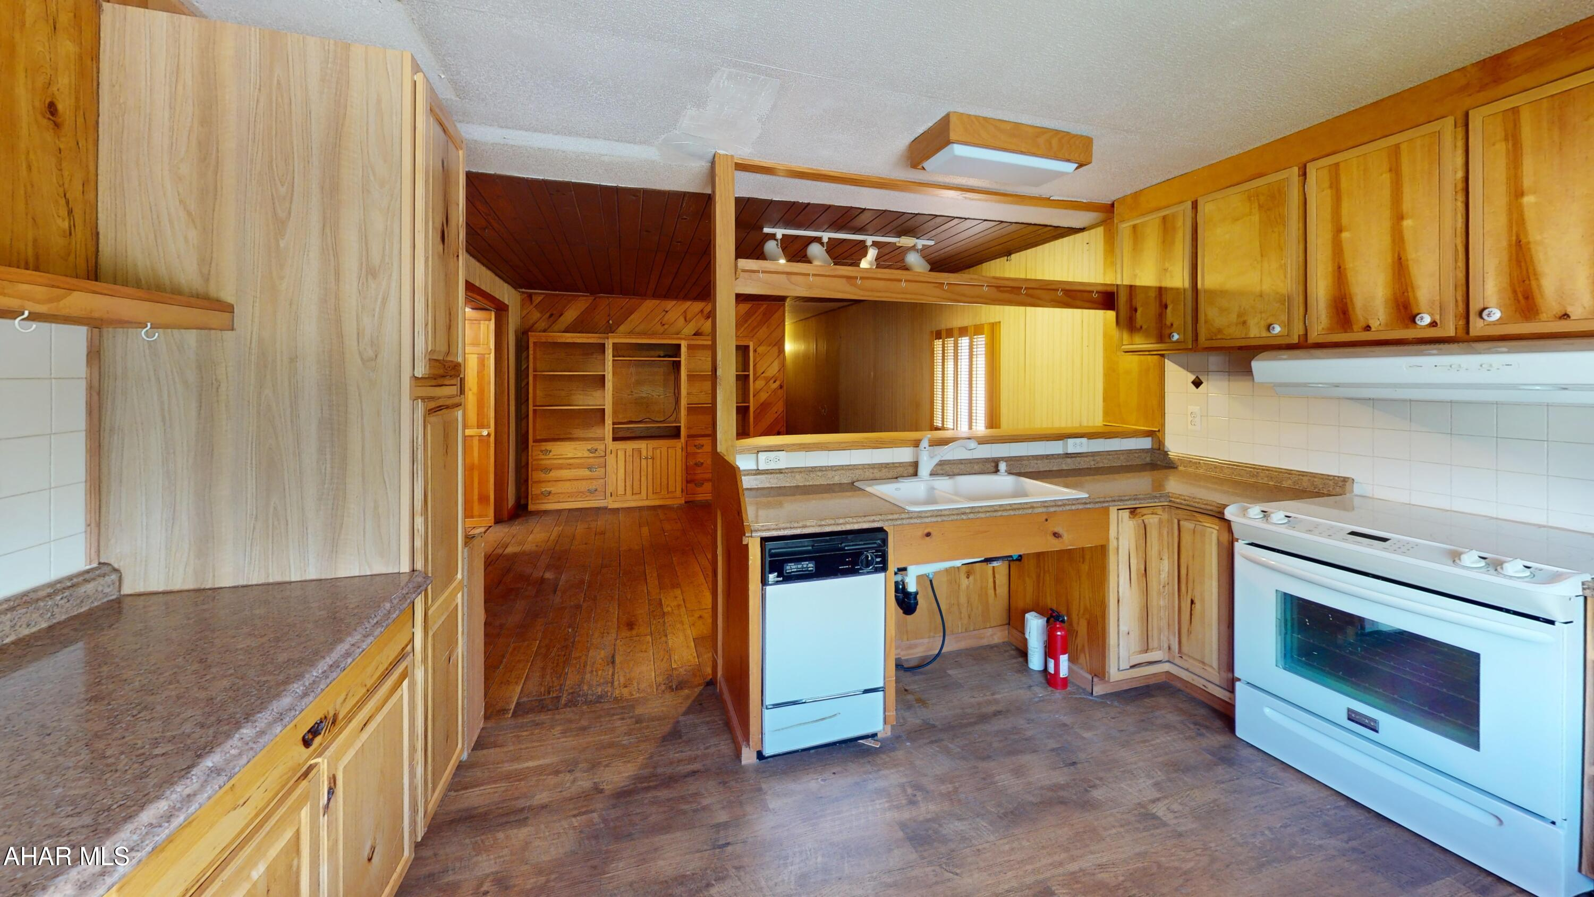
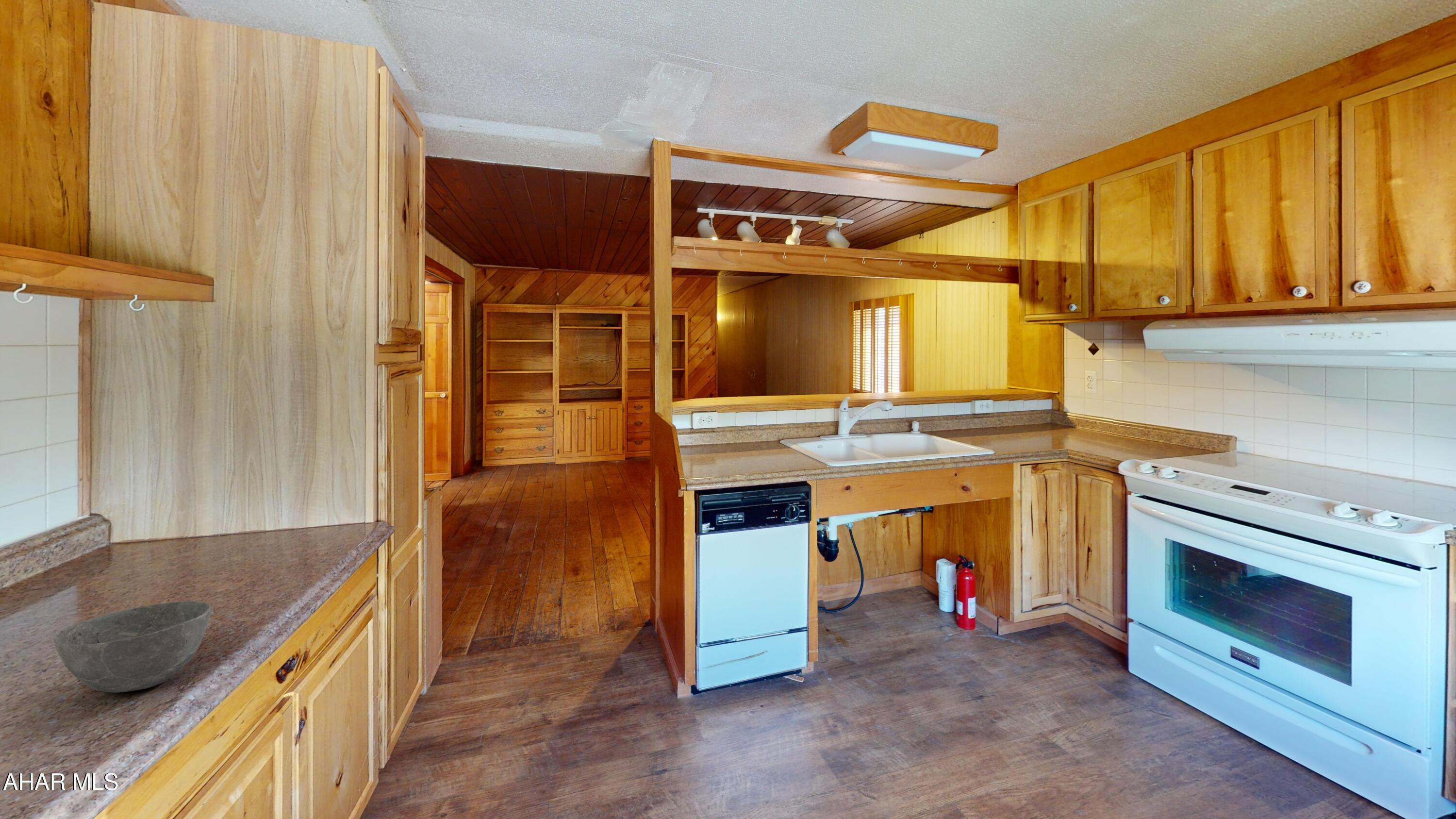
+ bowl [53,600,212,693]
